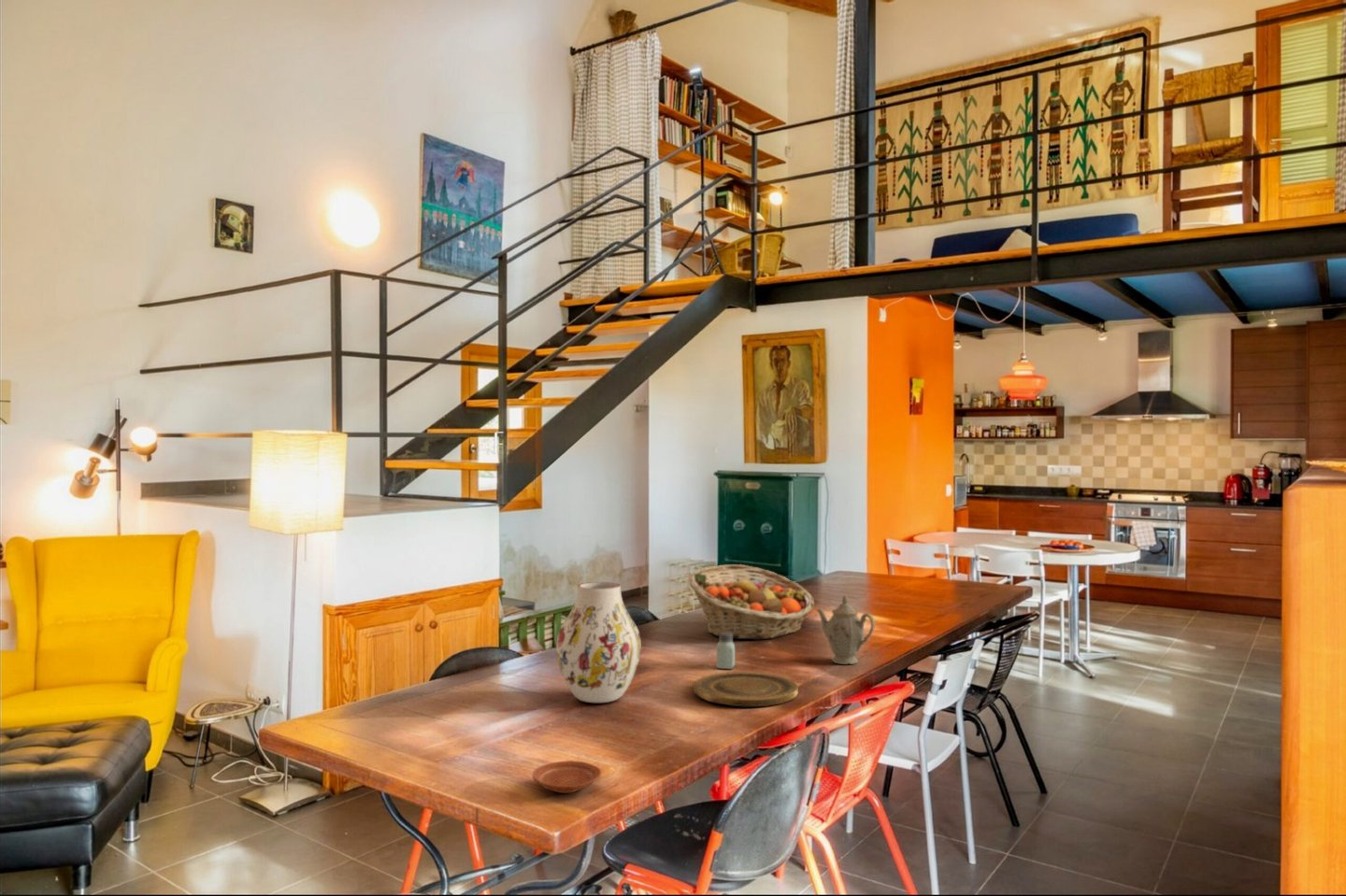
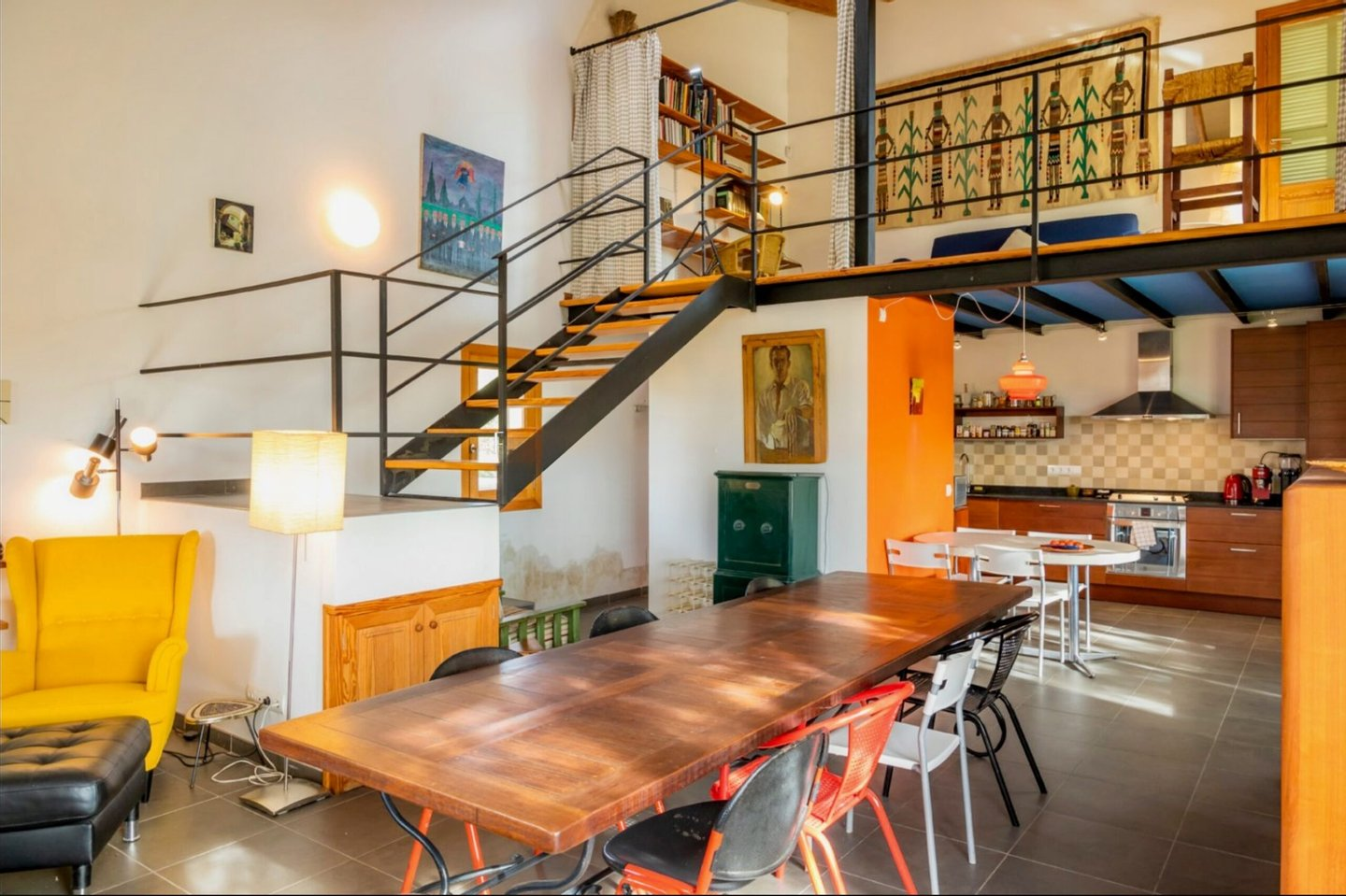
- saltshaker [716,633,736,670]
- chinaware [815,594,876,665]
- fruit basket [687,563,815,640]
- plate [693,671,799,707]
- plate [532,760,602,794]
- vase [555,581,642,704]
